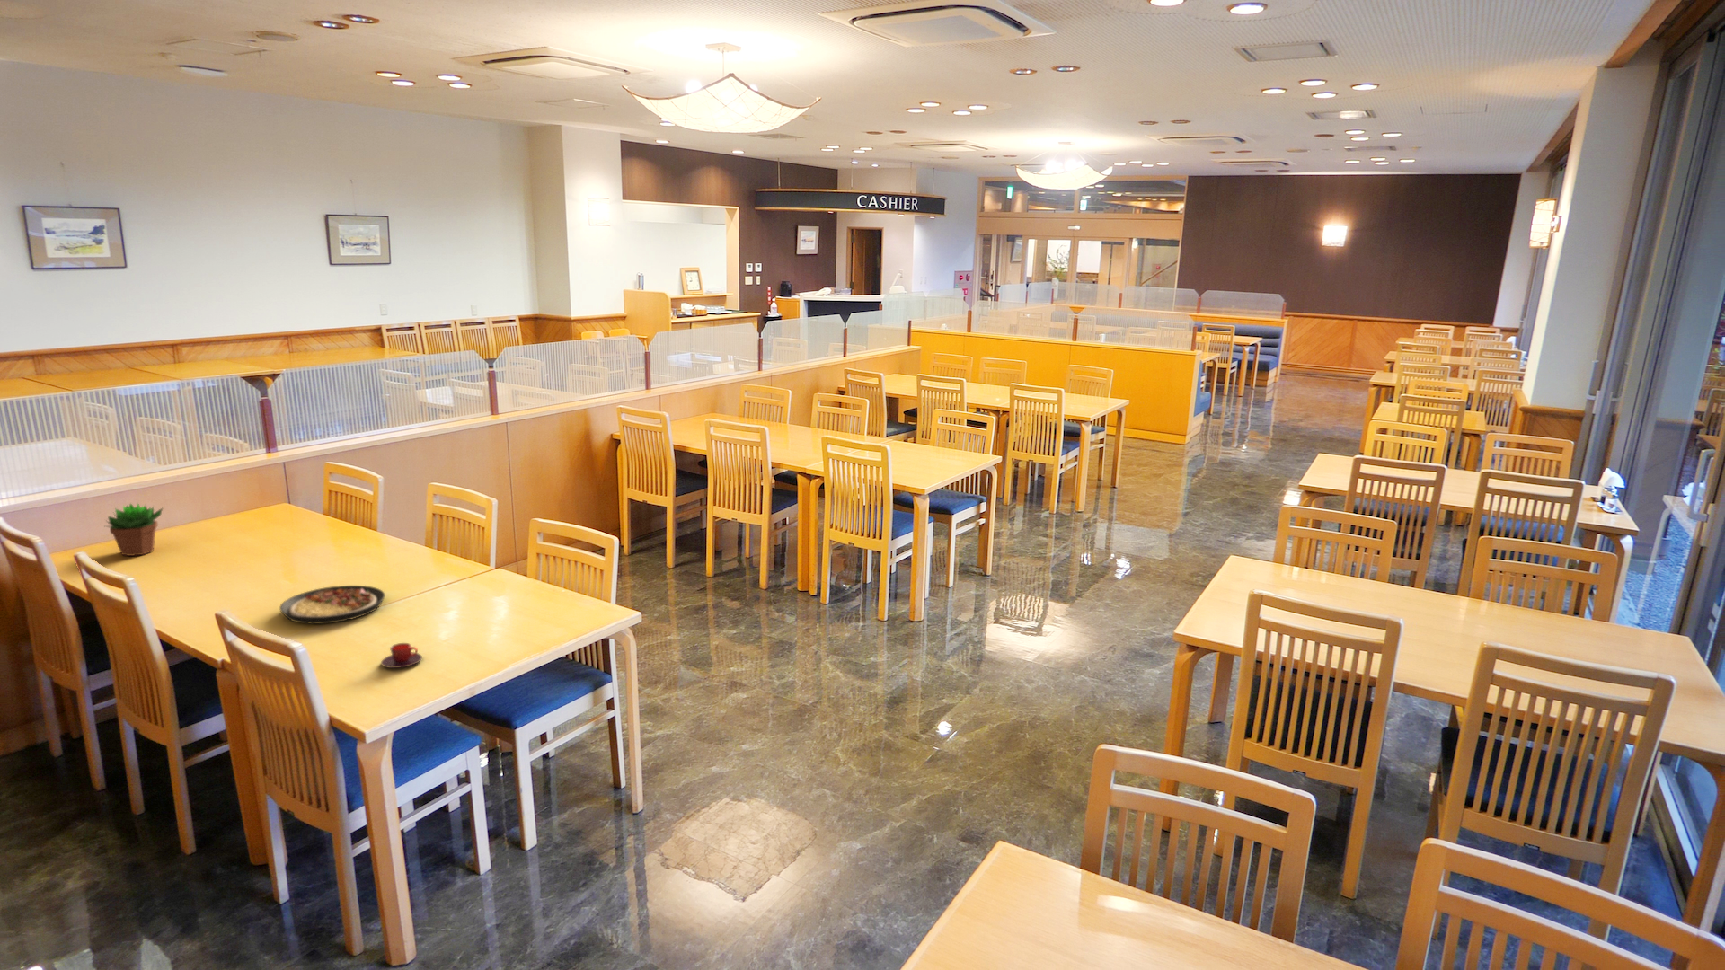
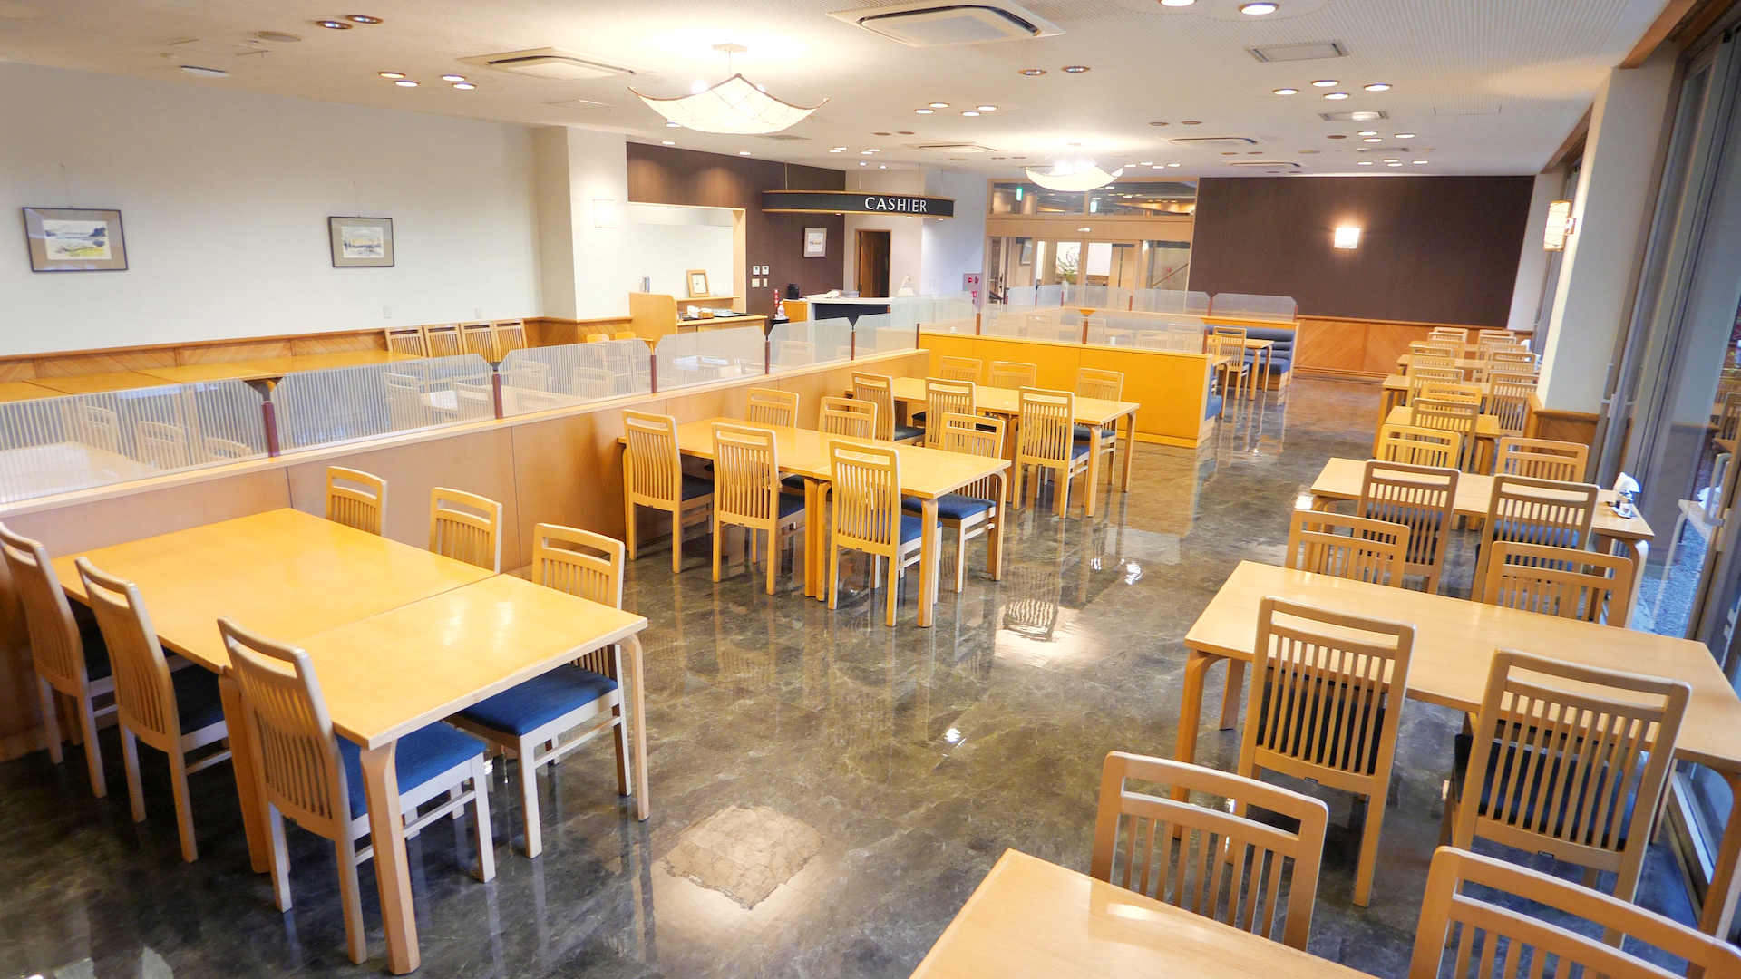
- succulent plant [104,502,165,557]
- teacup [380,642,423,669]
- plate [278,585,385,625]
